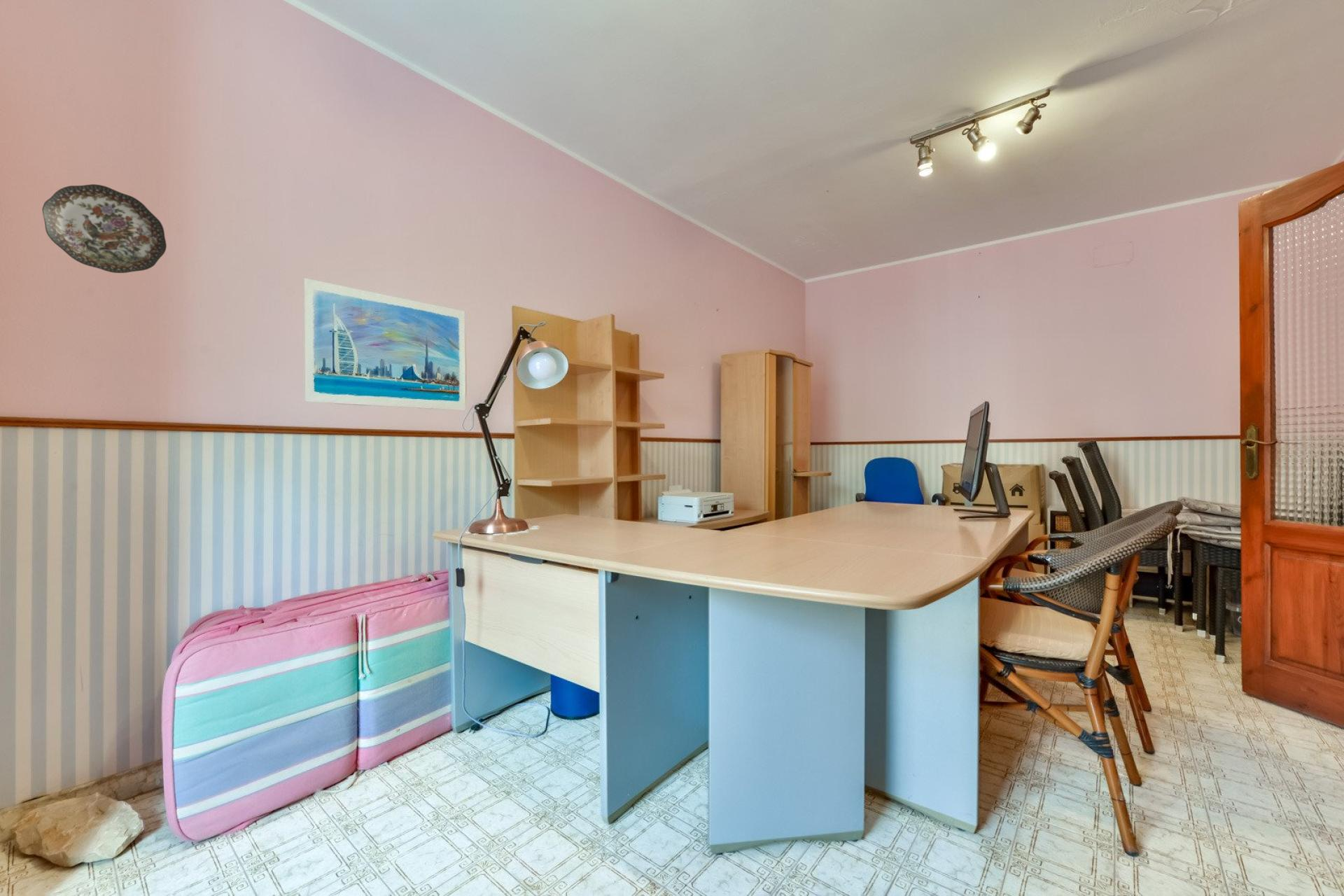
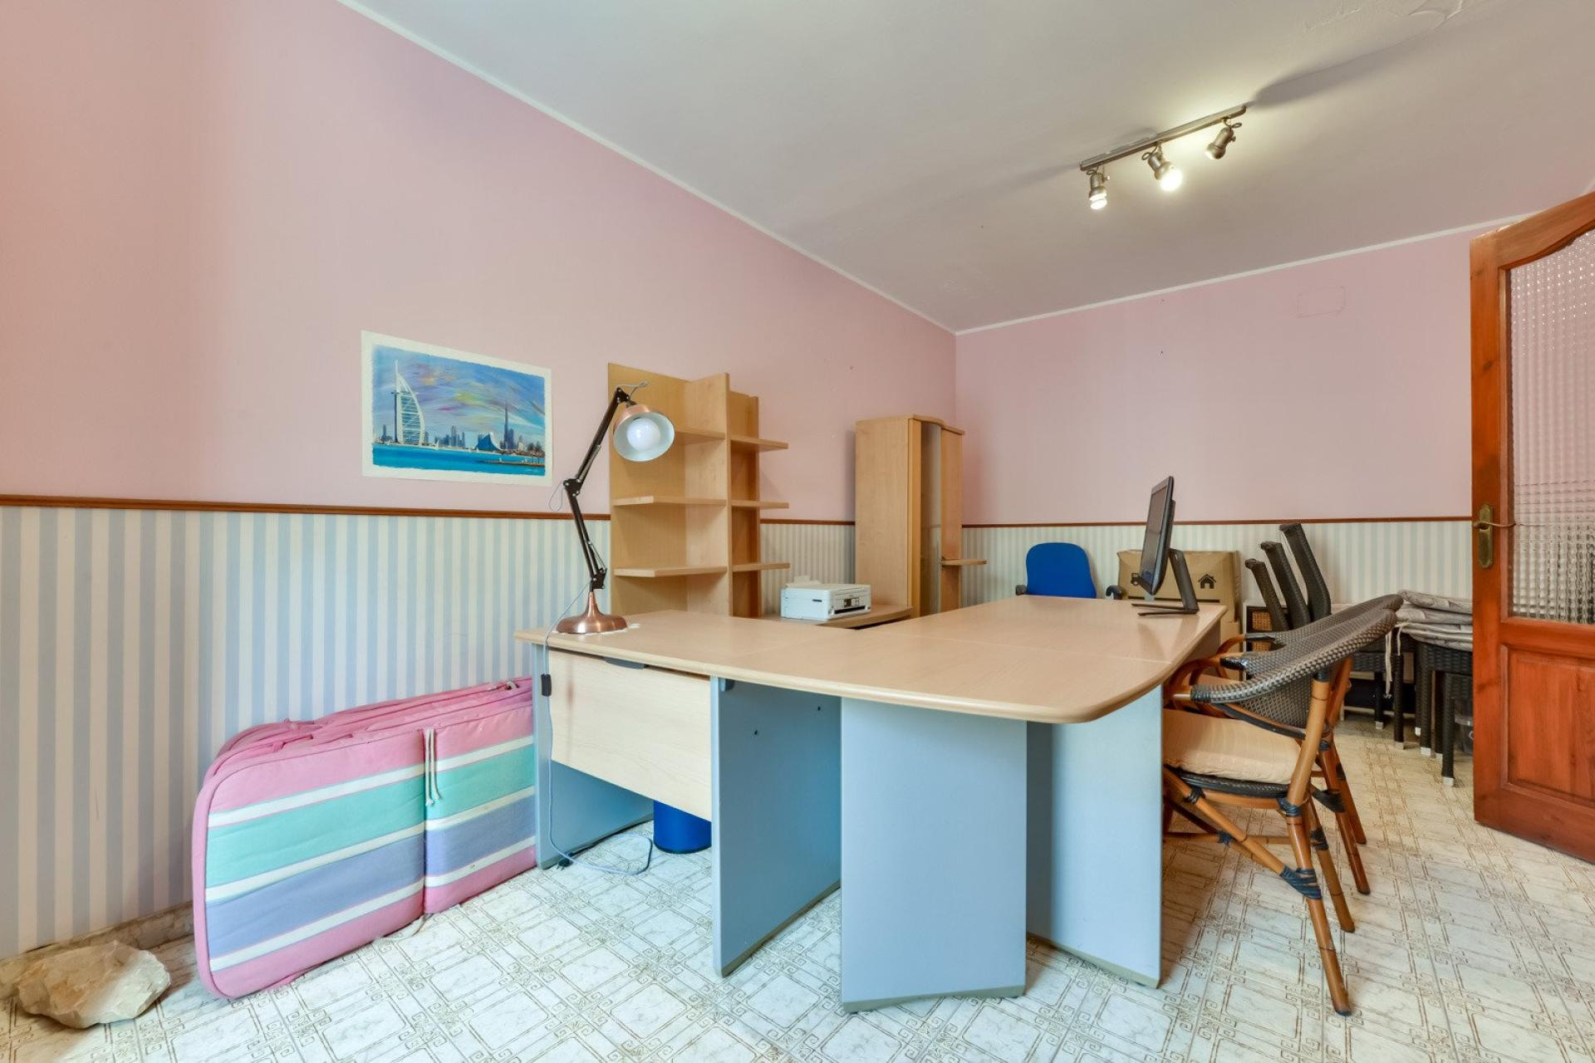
- decorative plate [41,183,167,274]
